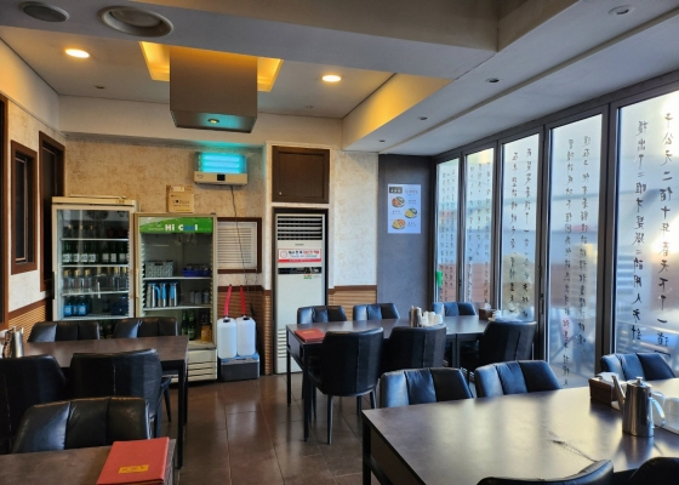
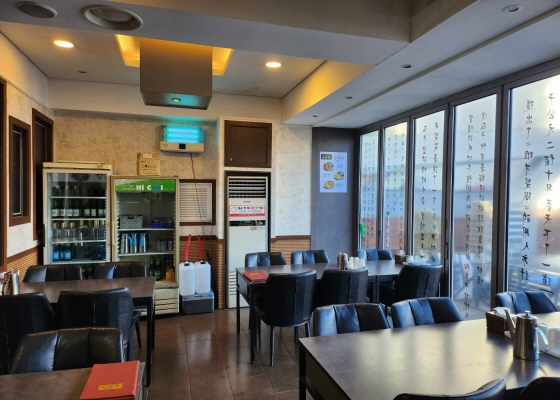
- spoon [546,429,598,462]
